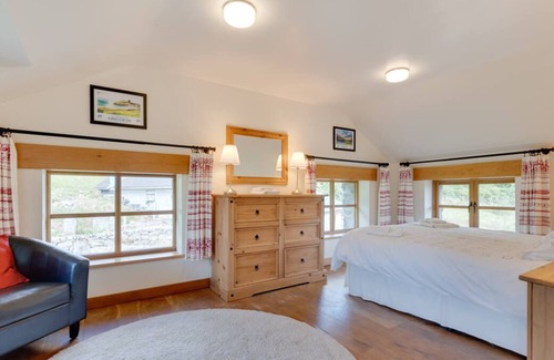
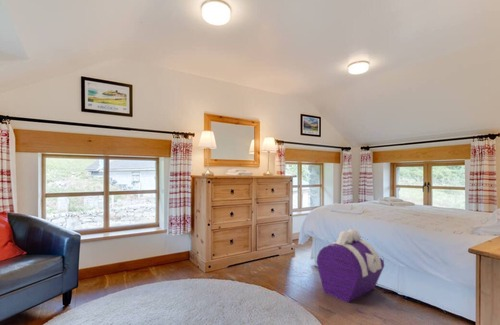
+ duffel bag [315,228,385,304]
